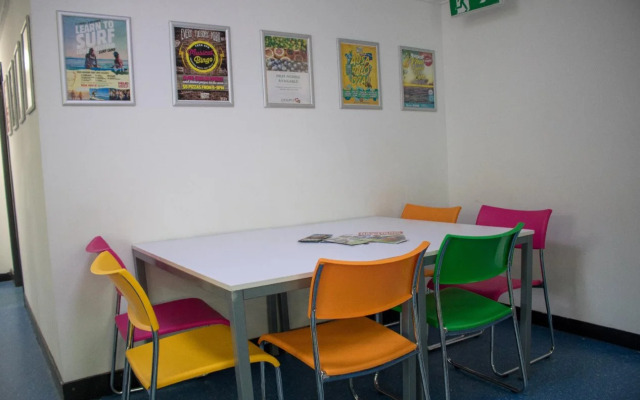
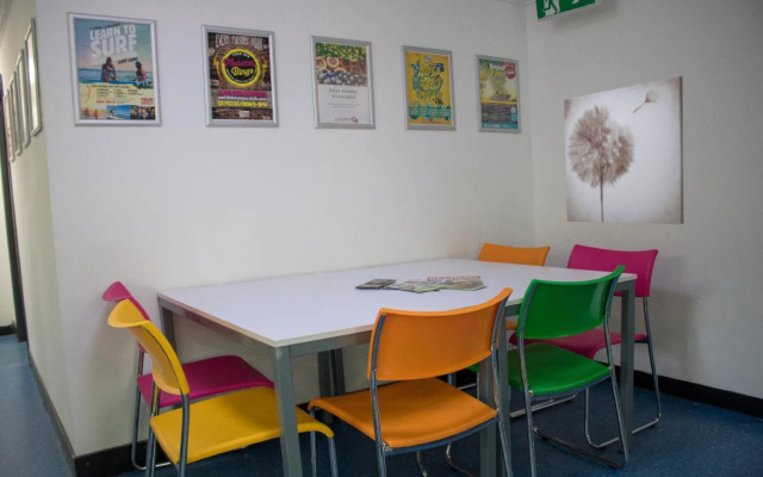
+ wall art [563,75,686,225]
